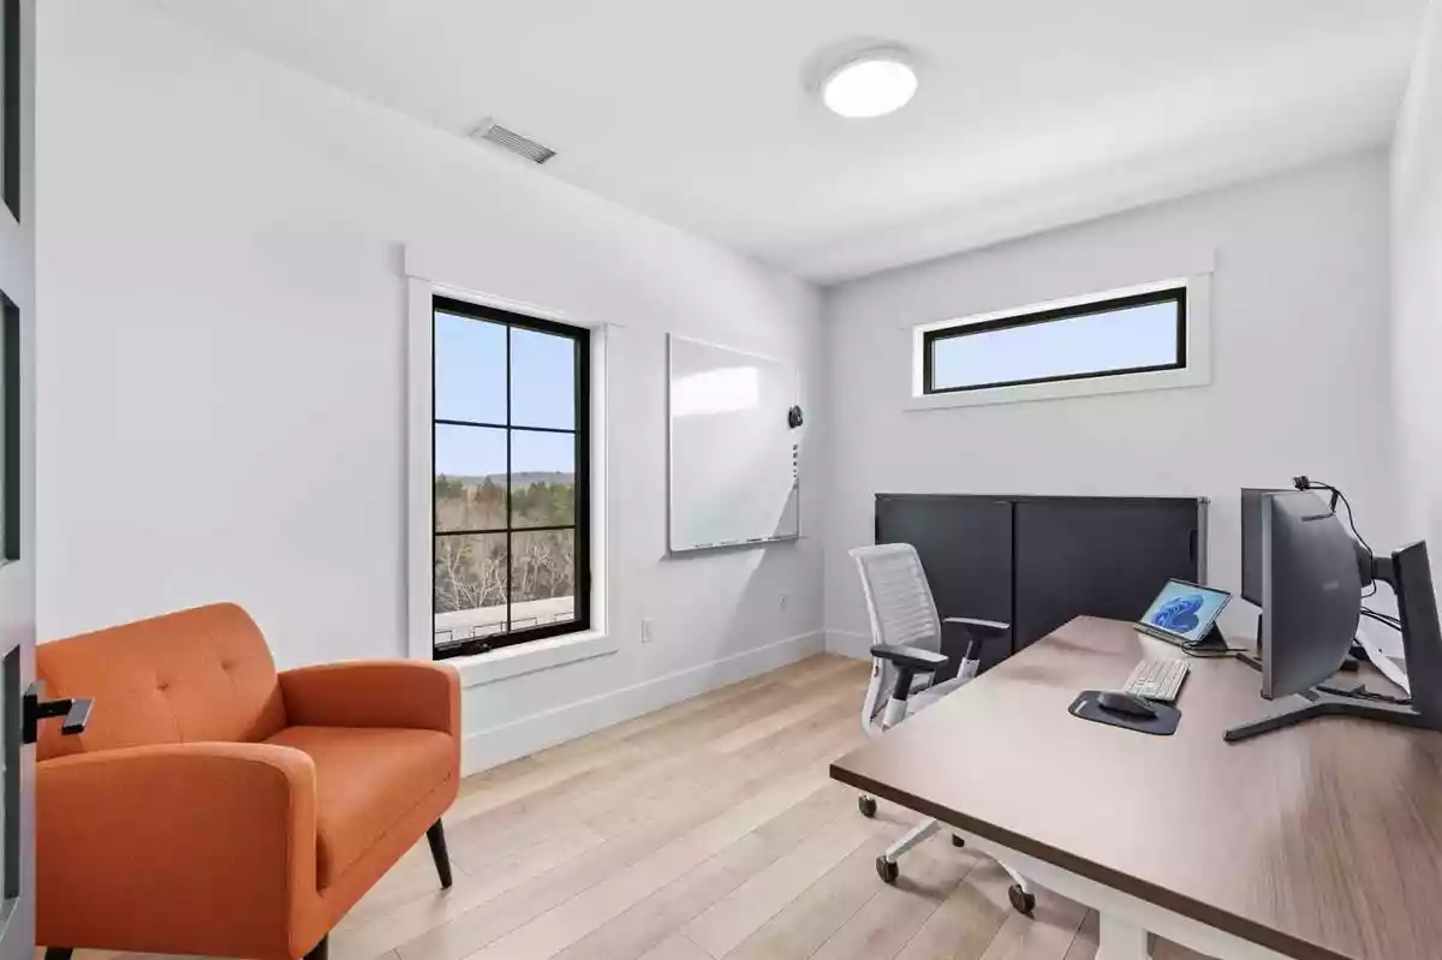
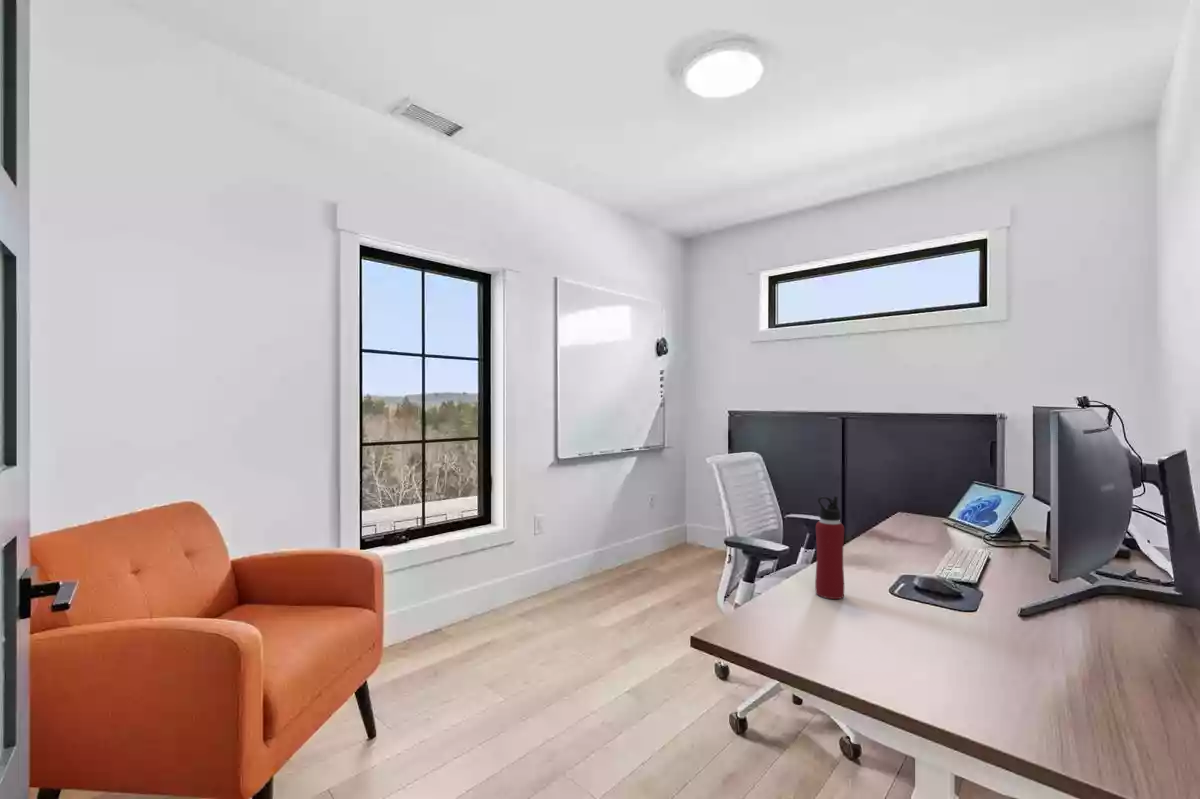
+ water bottle [814,495,845,600]
